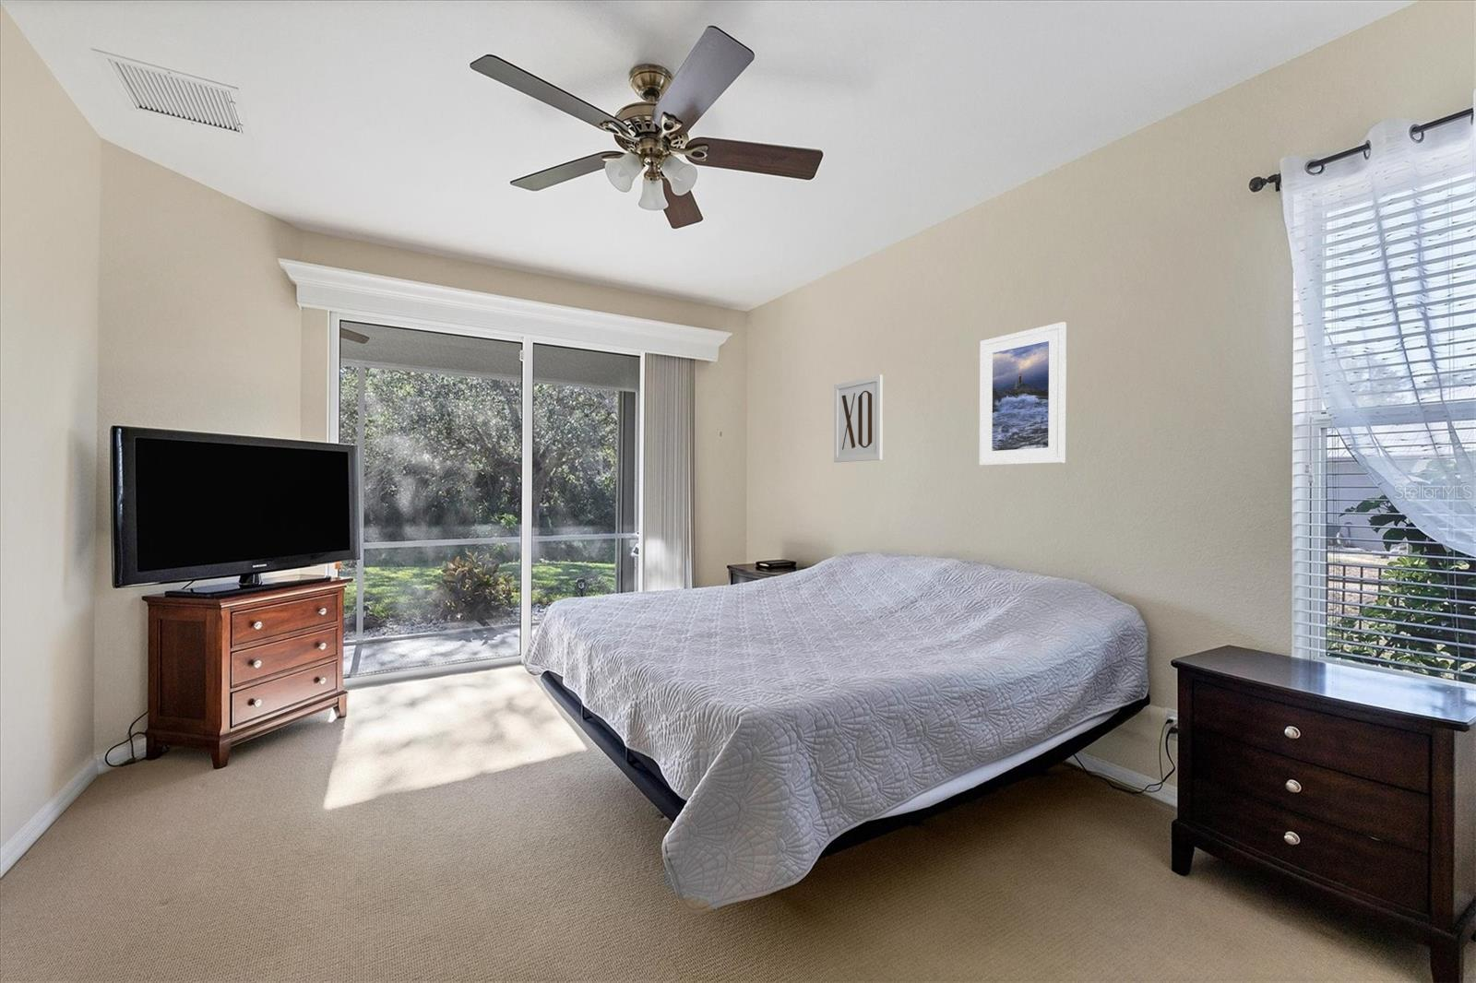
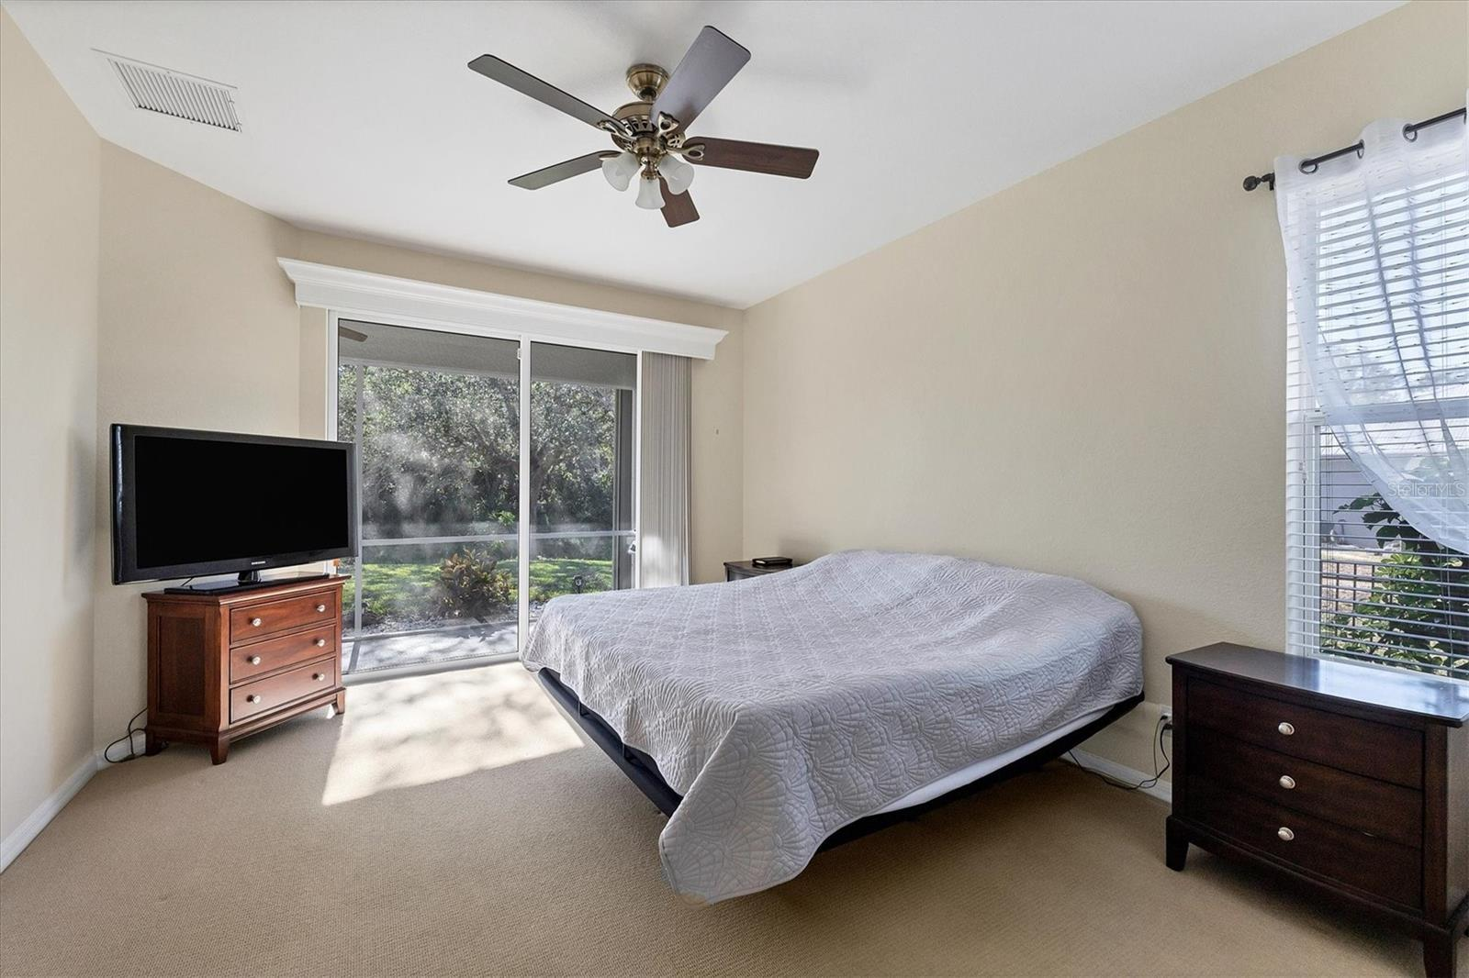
- wall art [833,374,883,463]
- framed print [979,321,1068,466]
